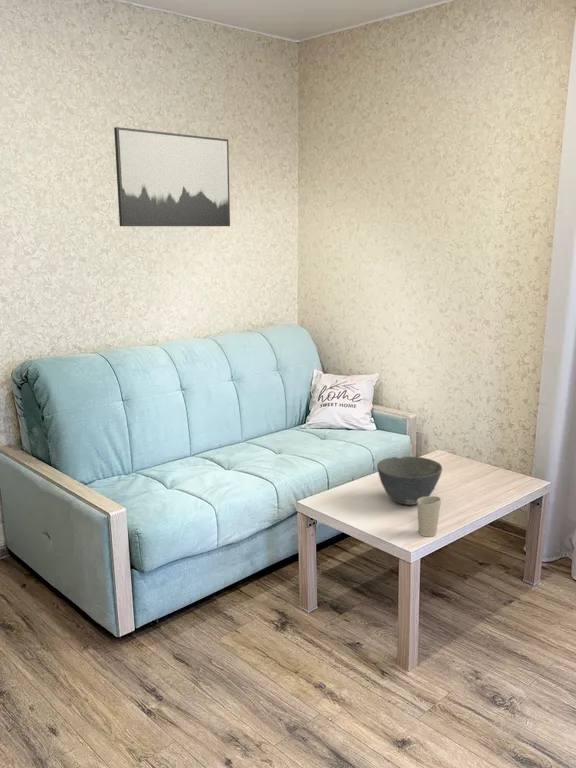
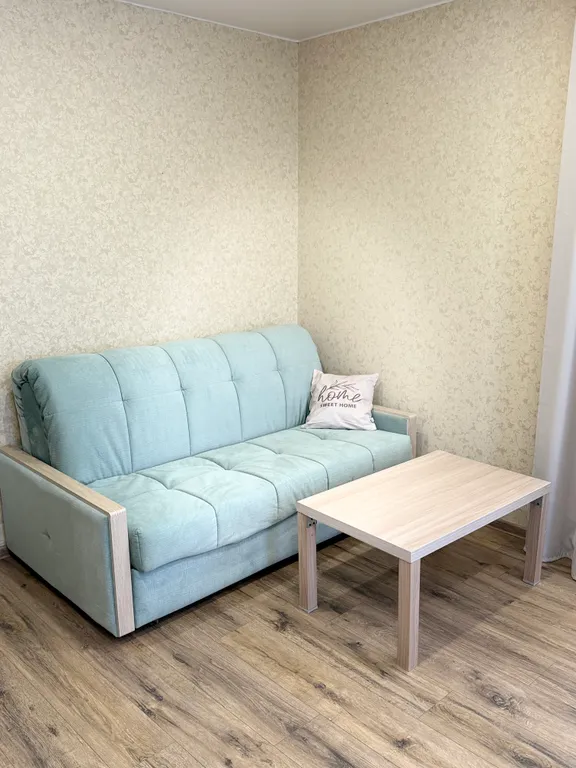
- bowl [376,456,443,506]
- wall art [113,126,231,227]
- cup [416,495,442,538]
